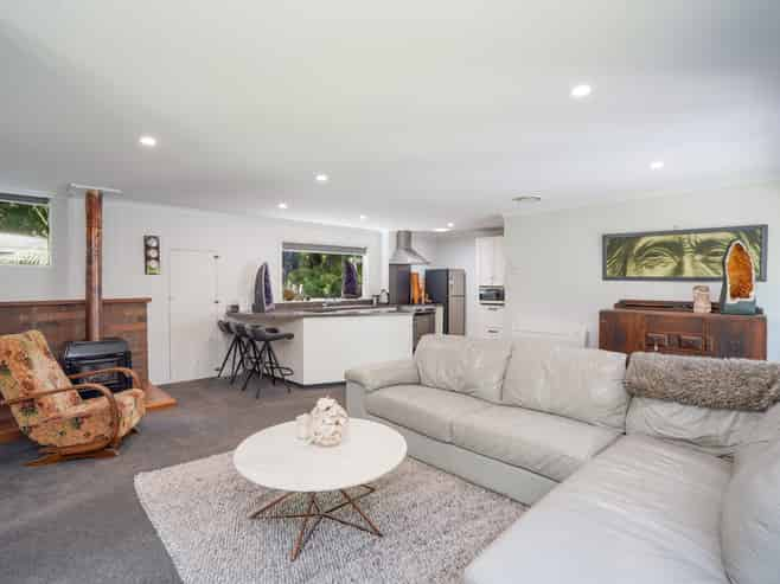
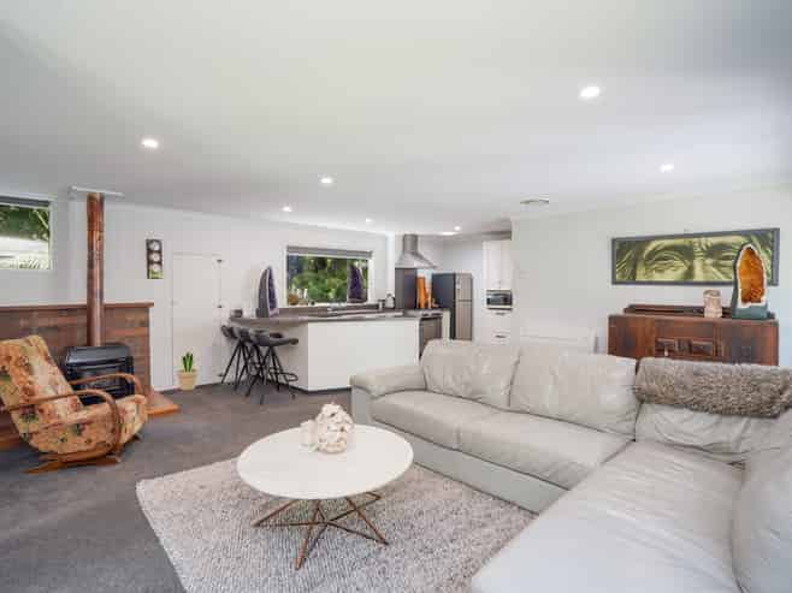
+ potted plant [176,351,201,391]
